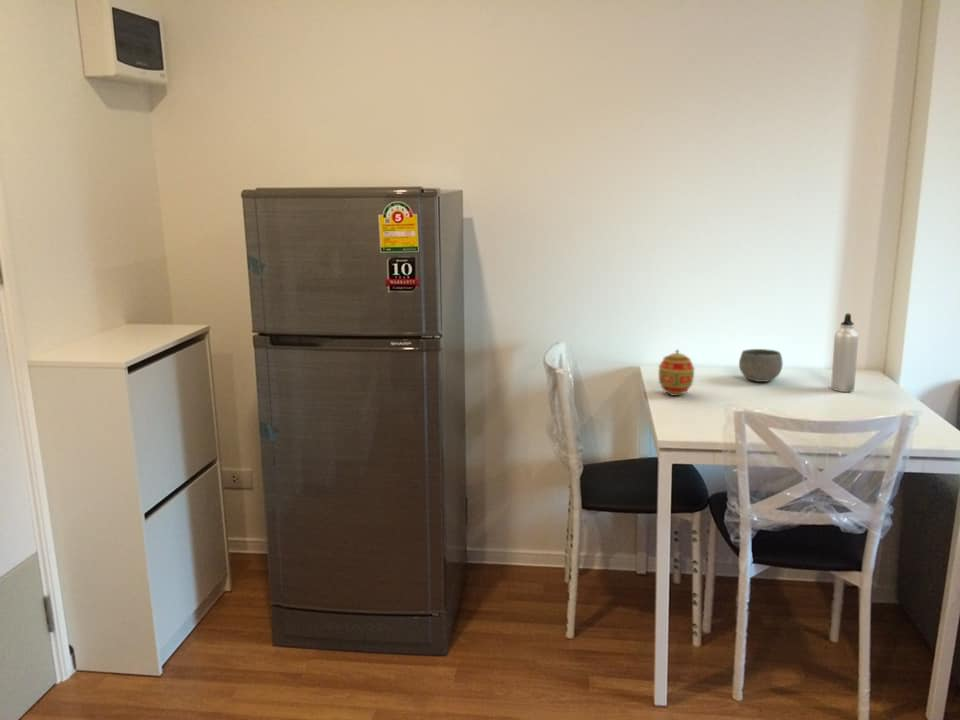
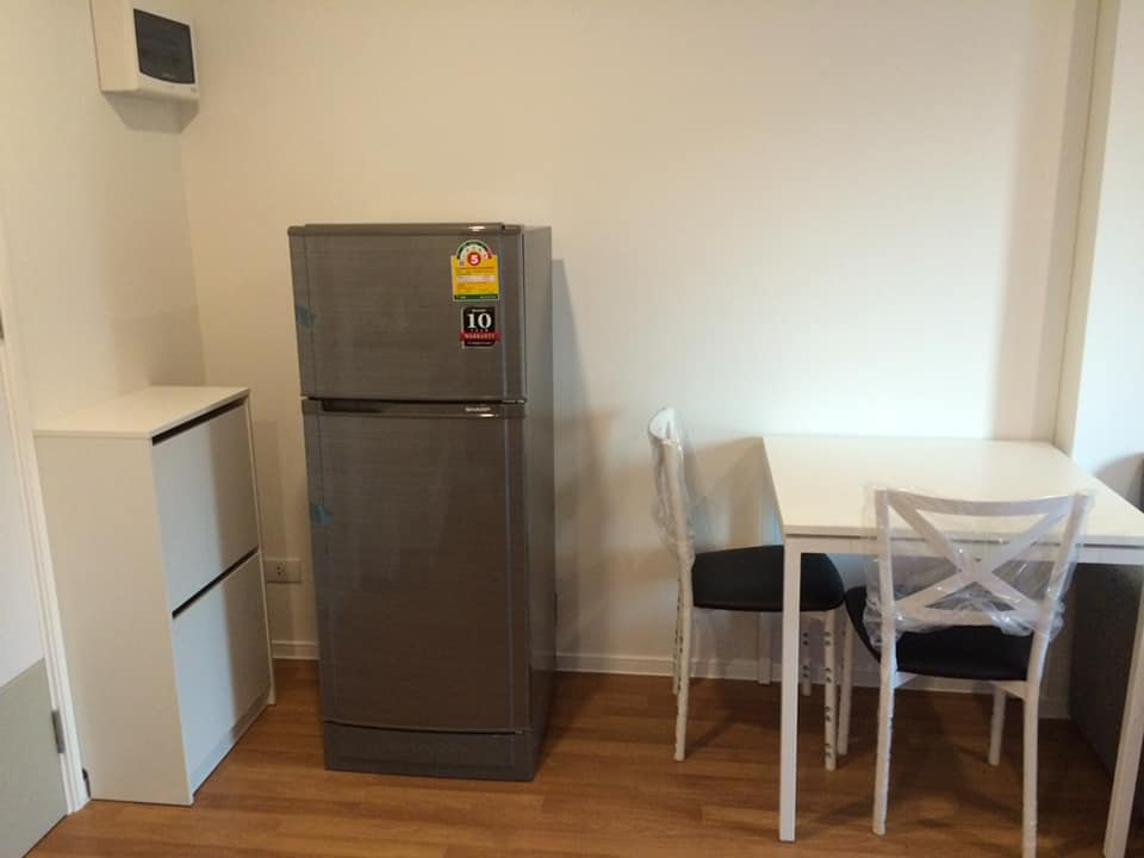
- decorative egg [657,348,696,397]
- water bottle [830,312,859,393]
- bowl [738,348,784,383]
